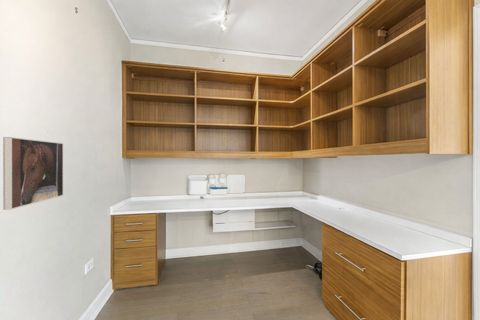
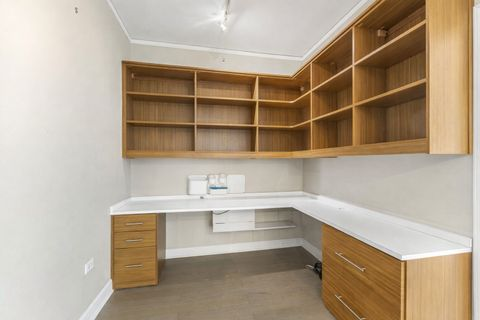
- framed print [2,136,64,211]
